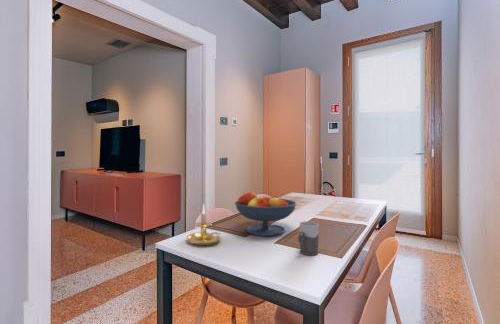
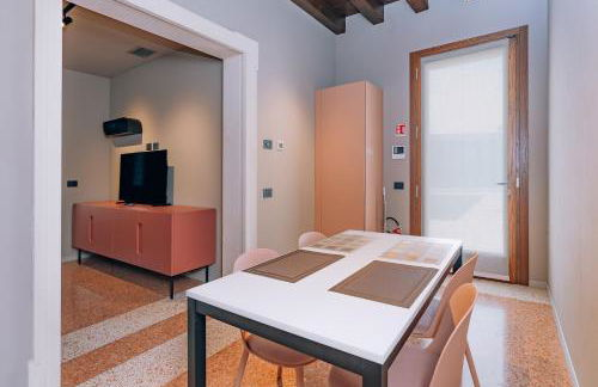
- fruit bowl [234,191,298,237]
- candle holder [186,203,222,246]
- mug [297,221,320,256]
